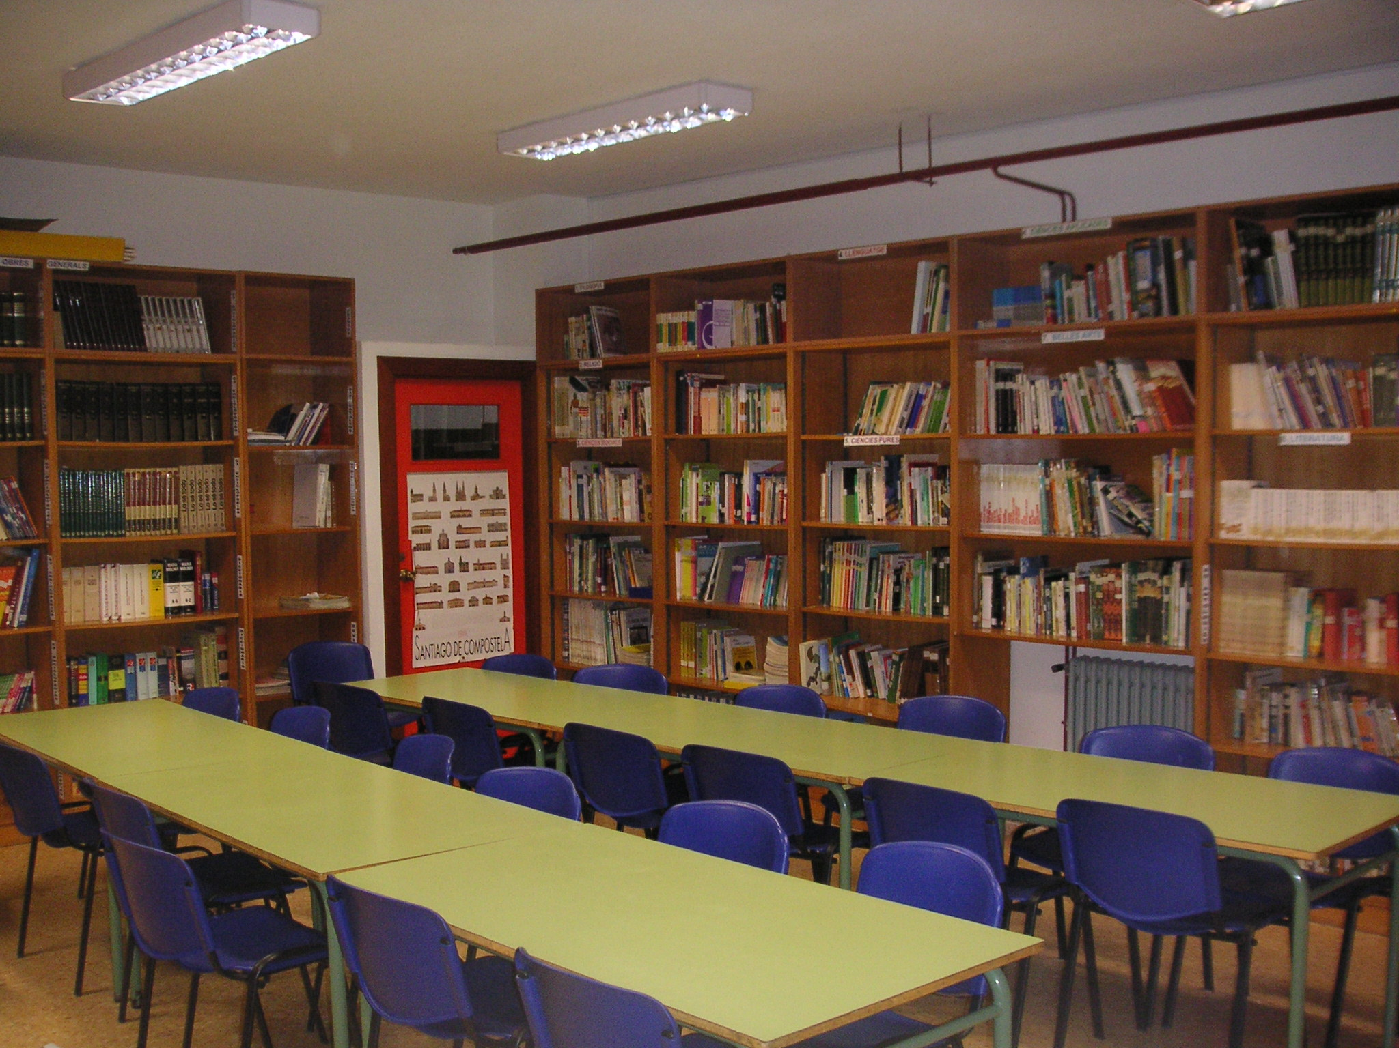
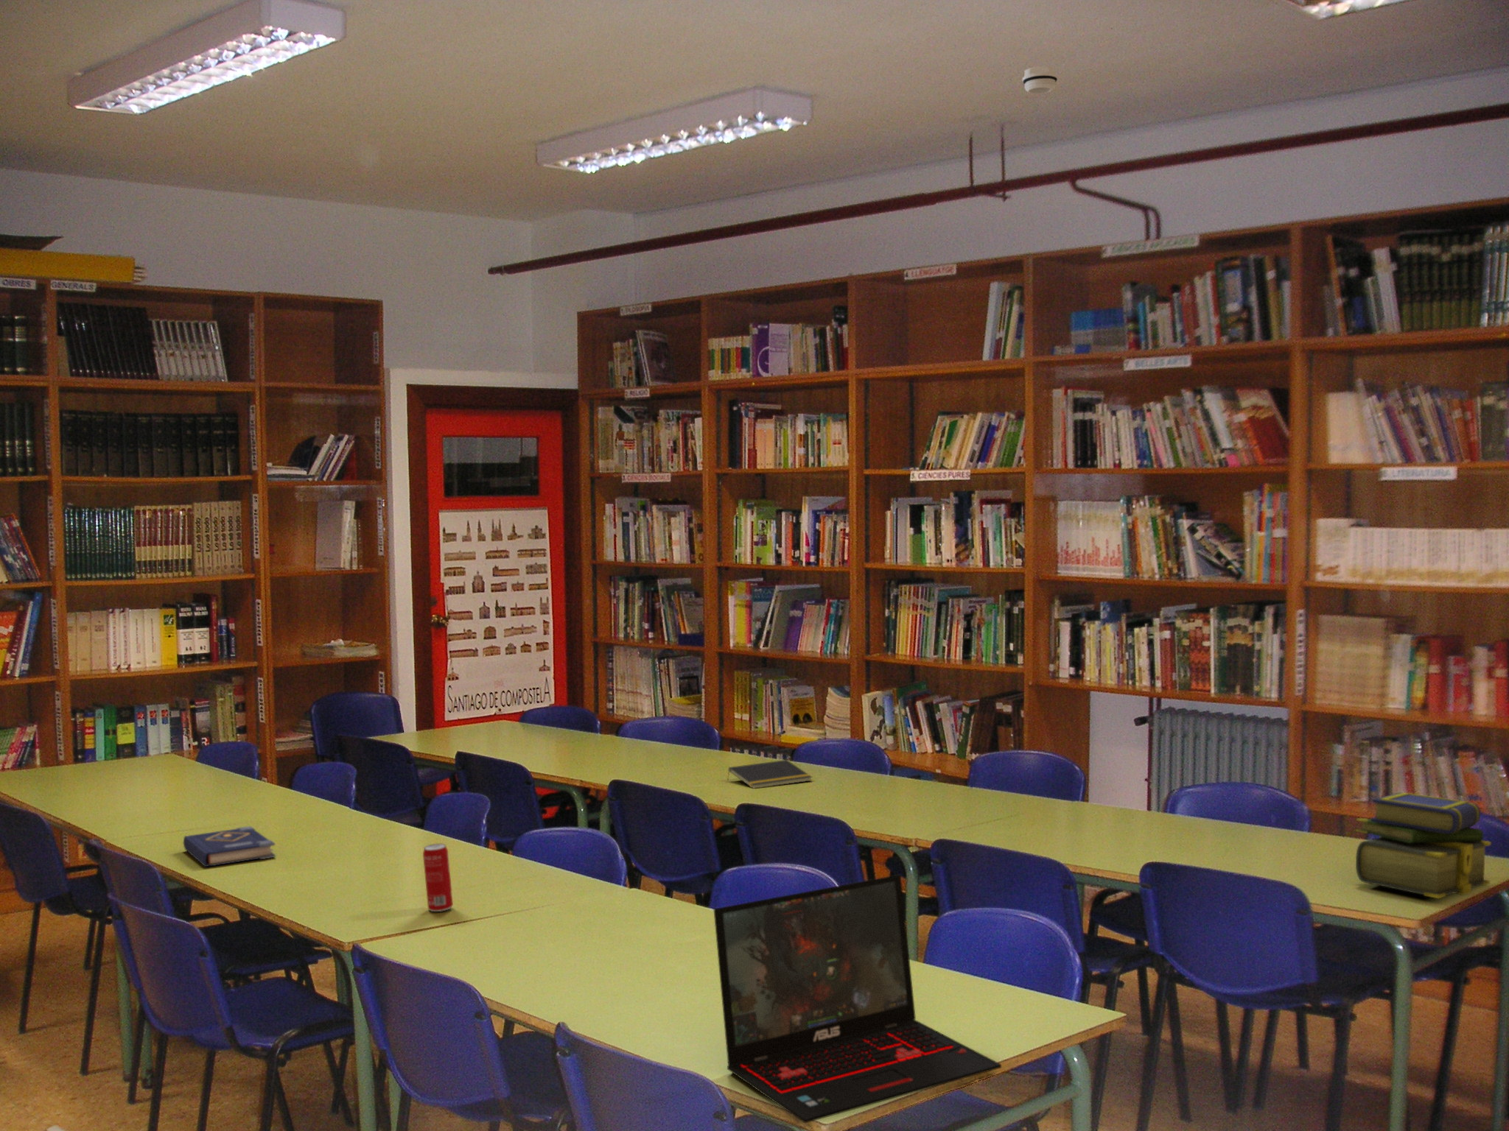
+ book [183,826,277,868]
+ laptop [713,874,1002,1124]
+ beverage can [422,843,454,912]
+ stack of books [1355,791,1491,899]
+ smoke detector [1022,65,1057,95]
+ notepad [726,759,813,789]
